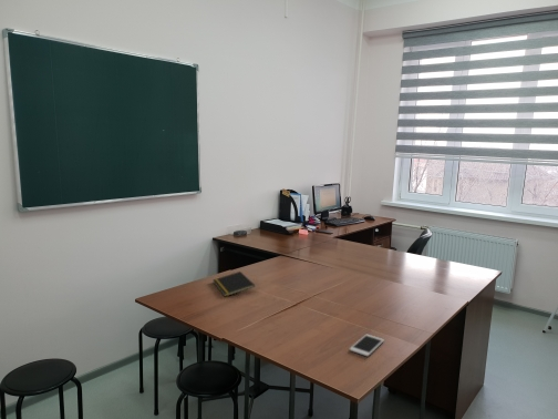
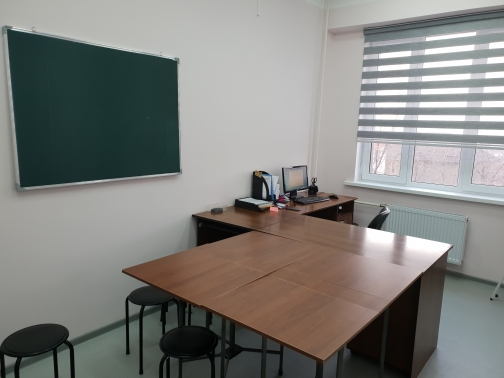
- cell phone [349,334,385,357]
- notepad [211,270,256,297]
